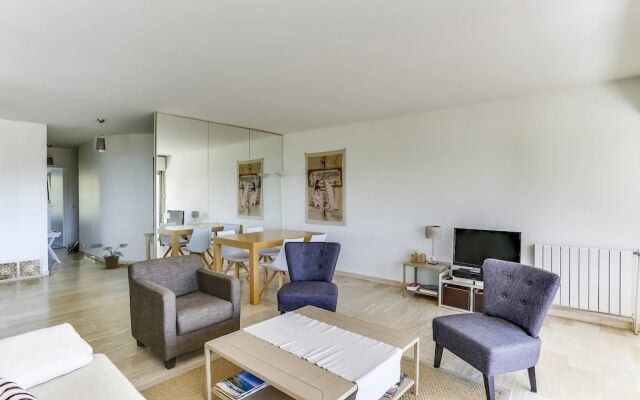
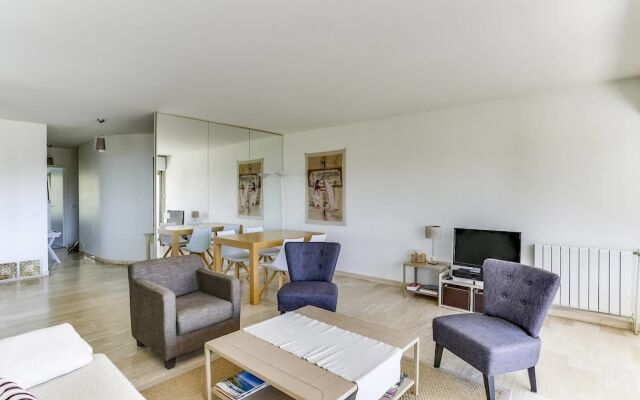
- potted plant [89,242,129,270]
